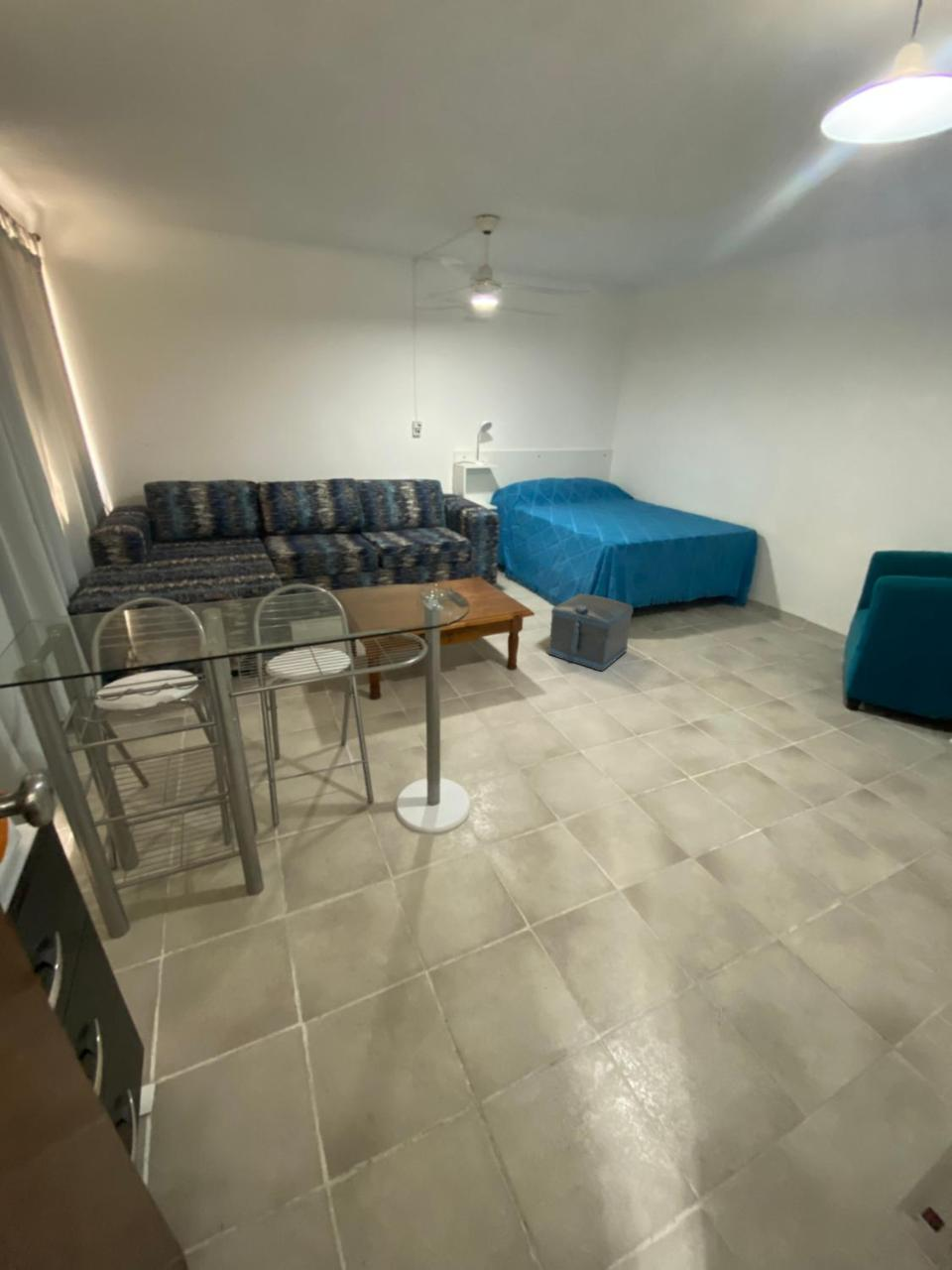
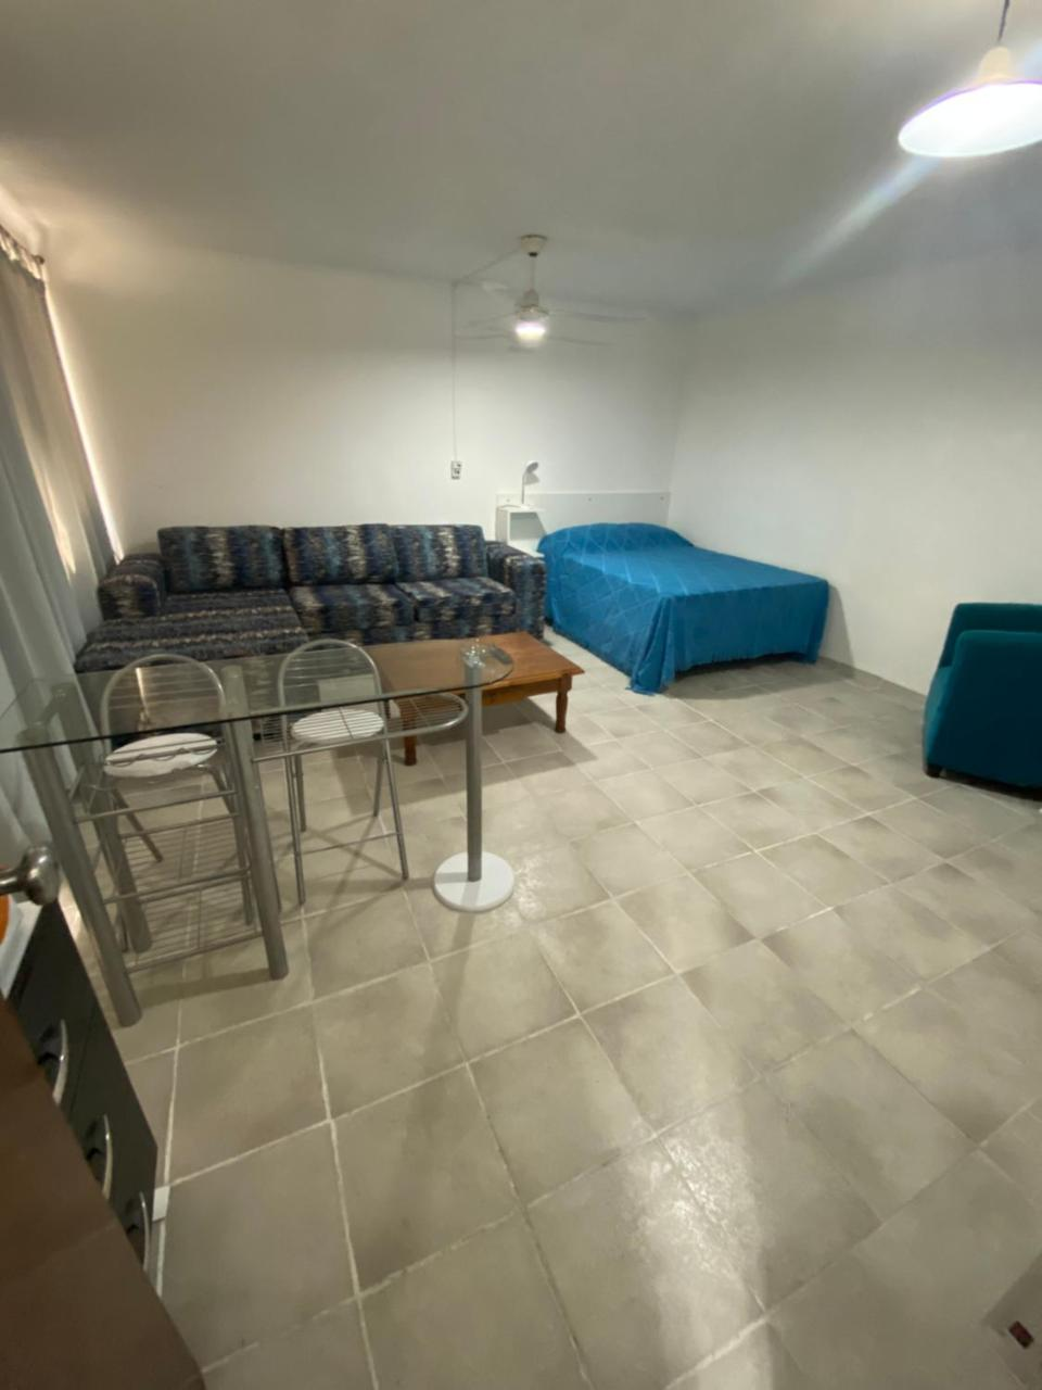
- ottoman [547,592,634,672]
